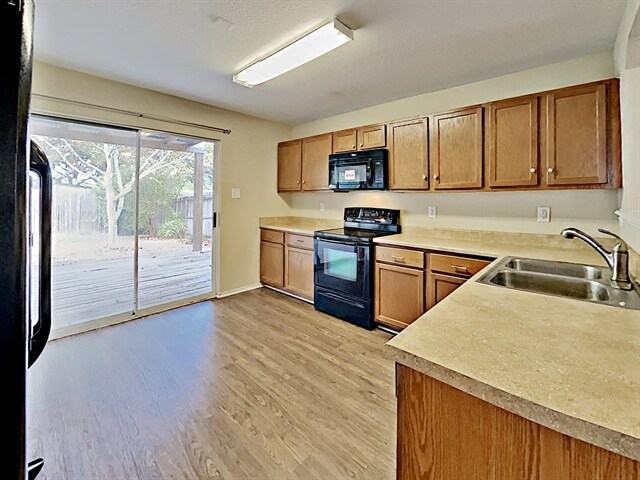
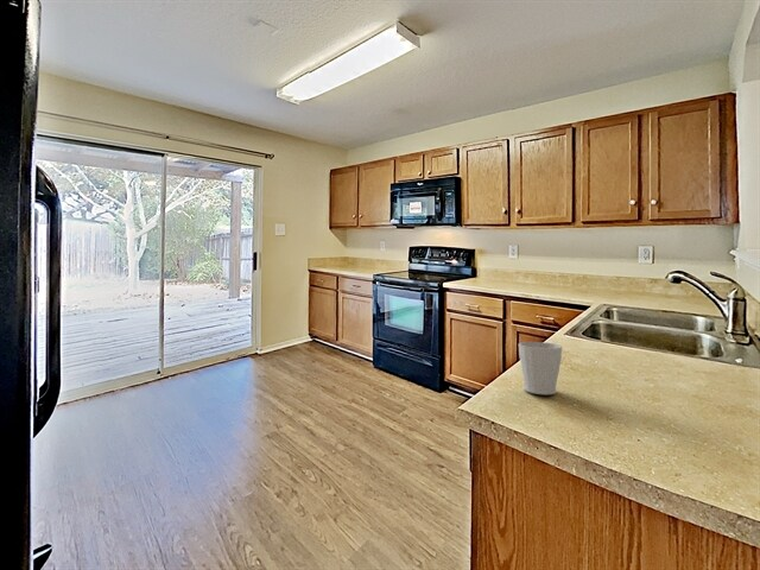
+ mug [518,341,563,395]
